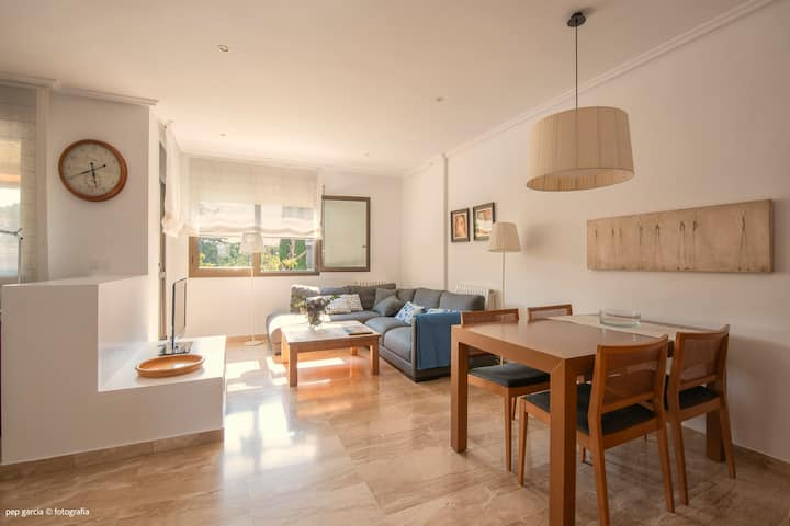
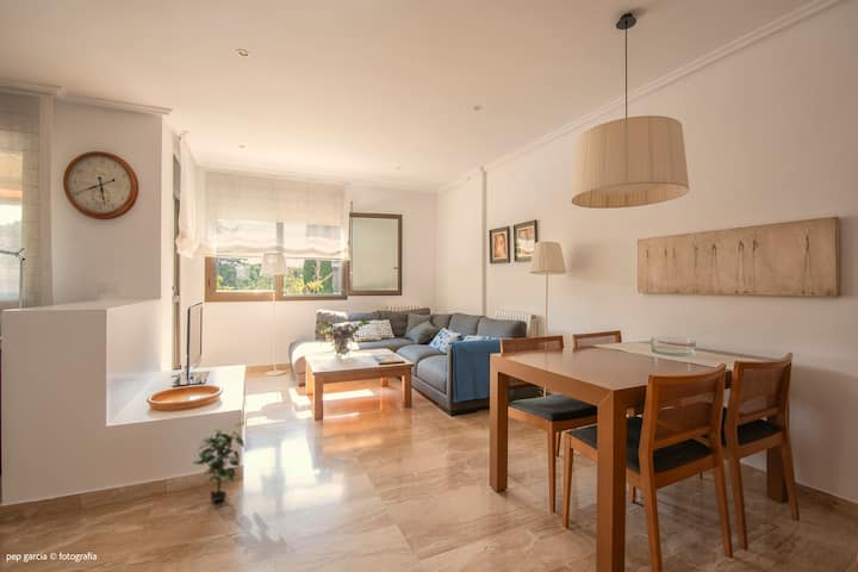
+ potted plant [191,421,245,503]
